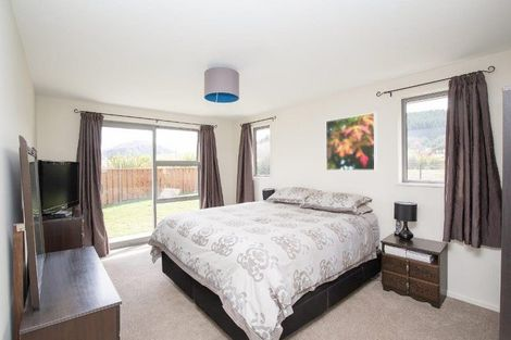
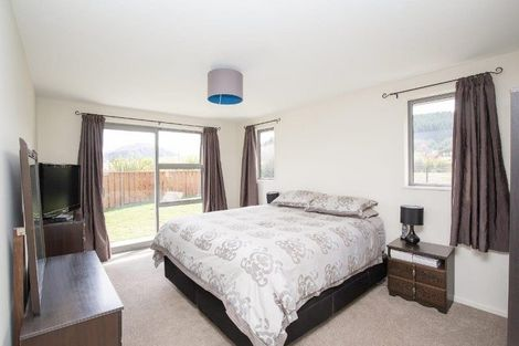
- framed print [325,111,378,172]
